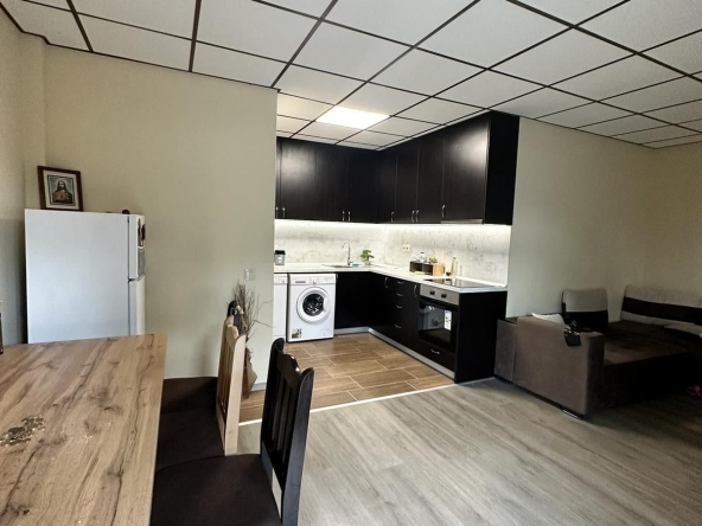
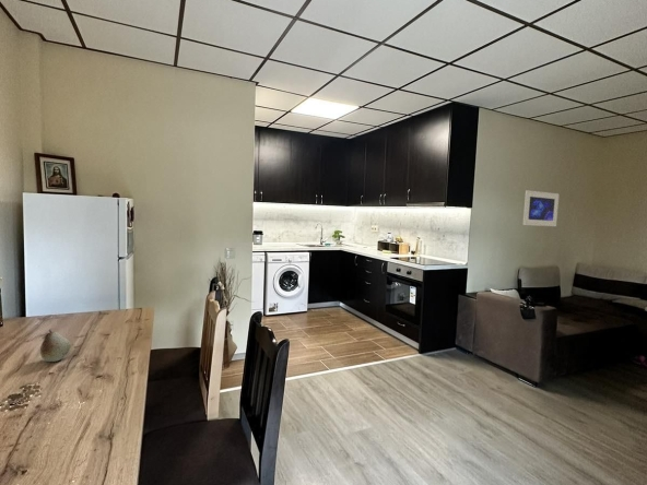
+ fruit [39,329,72,363]
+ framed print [521,189,560,227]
